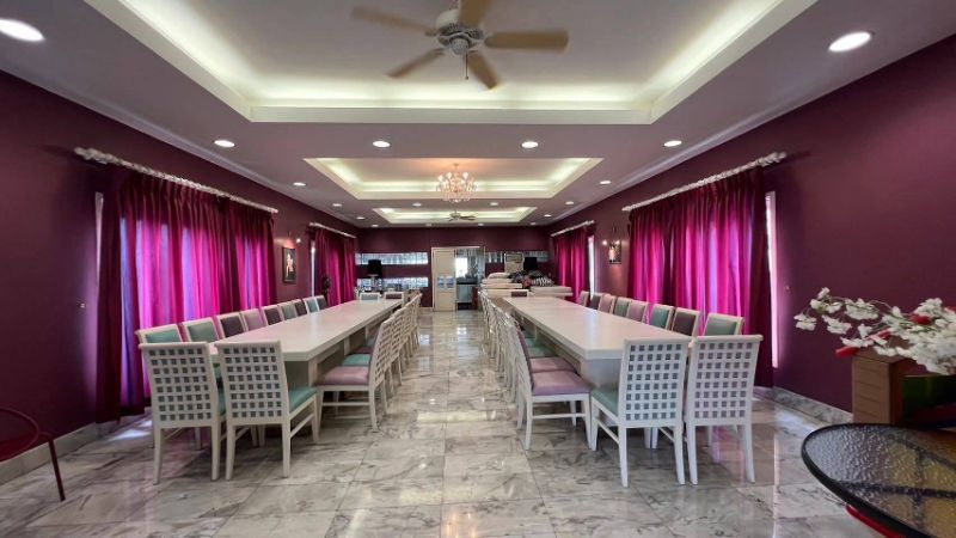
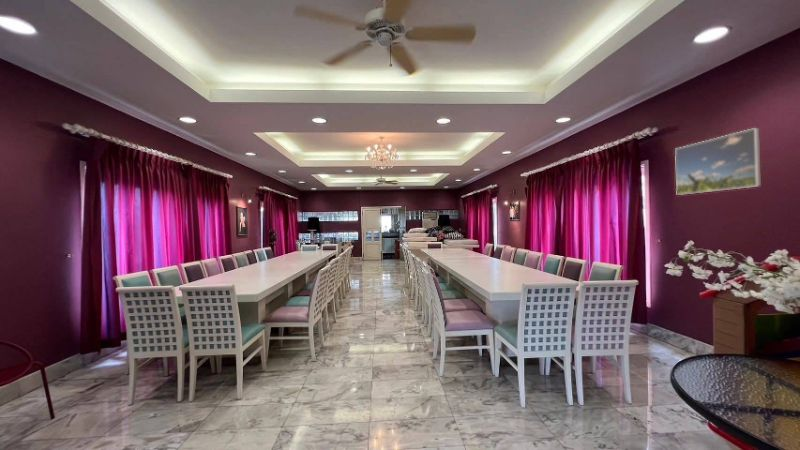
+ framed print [674,127,762,196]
